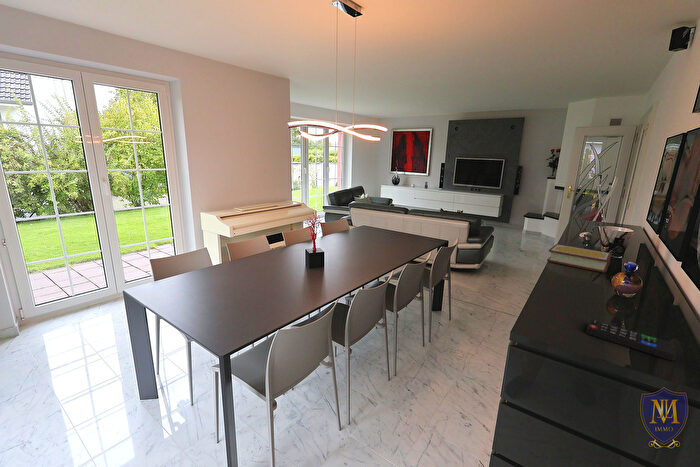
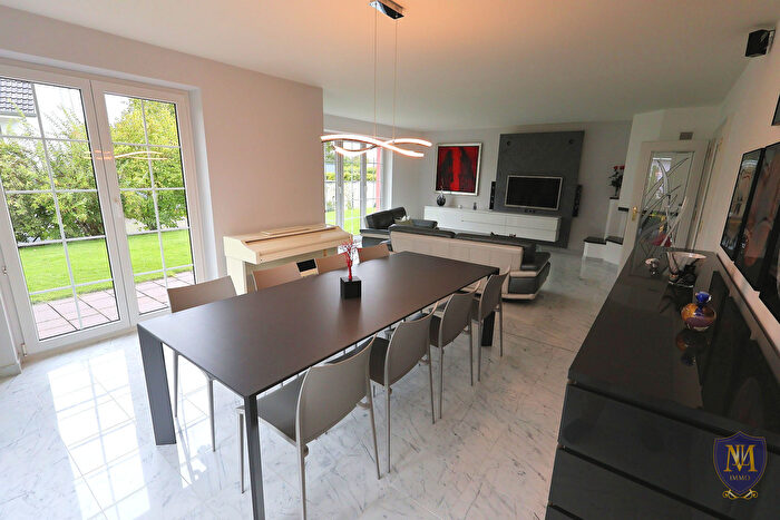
- remote control [586,319,677,362]
- book [546,243,612,274]
